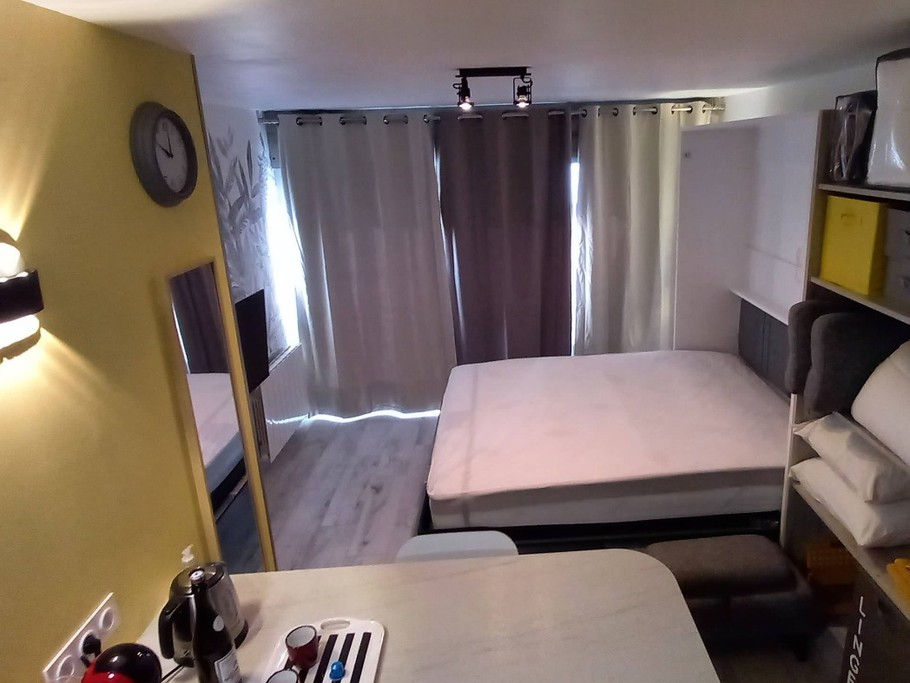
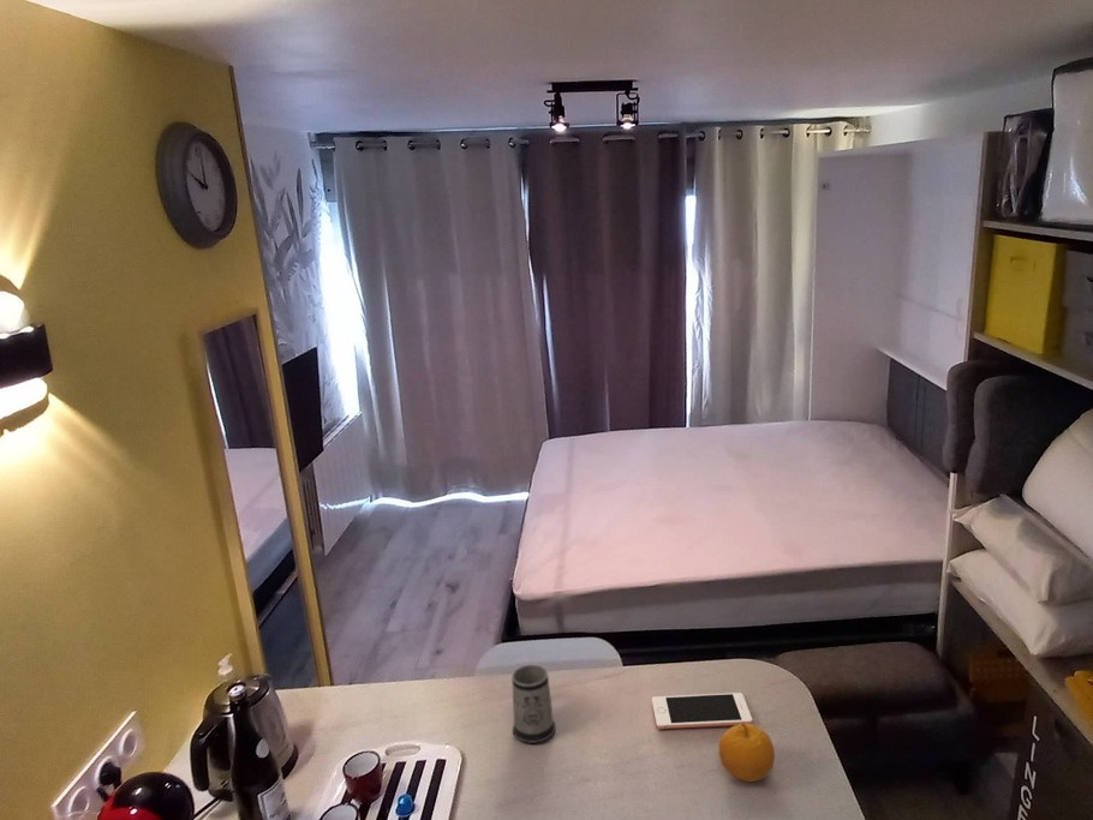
+ mug [510,664,557,744]
+ cell phone [651,692,753,730]
+ fruit [718,723,776,783]
